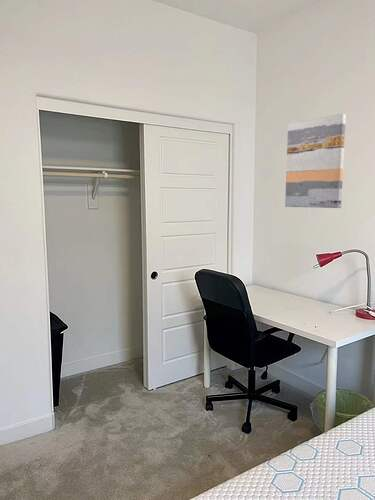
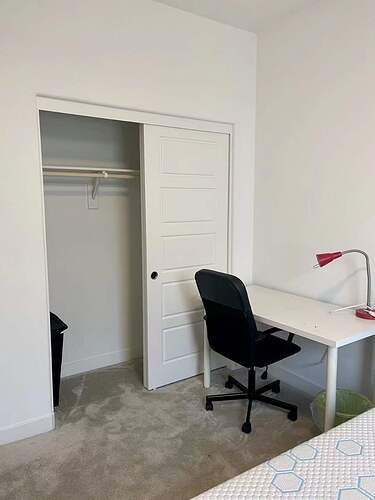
- wall art [284,113,347,209]
